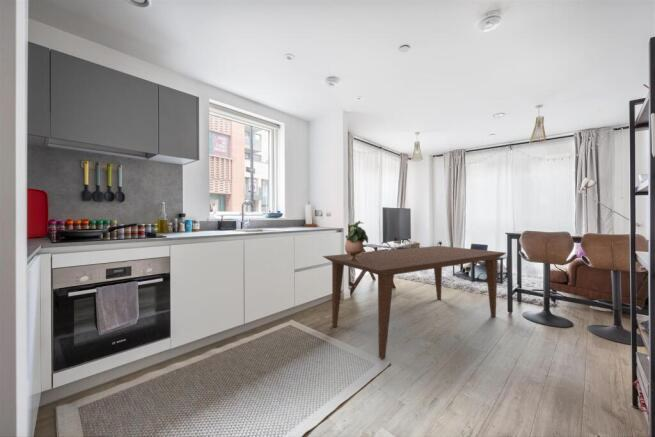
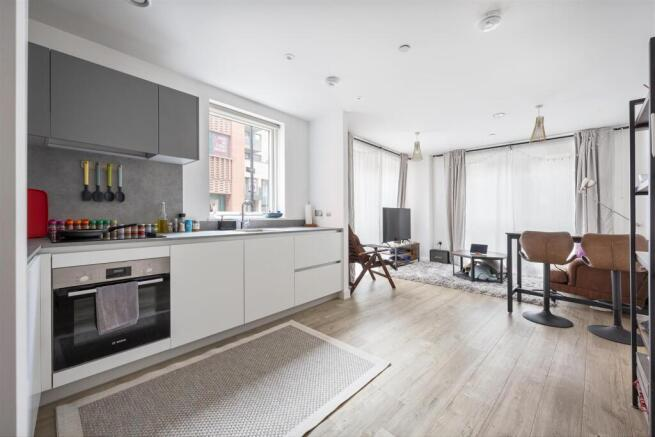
- potted plant [344,220,369,261]
- dining table [321,245,507,360]
